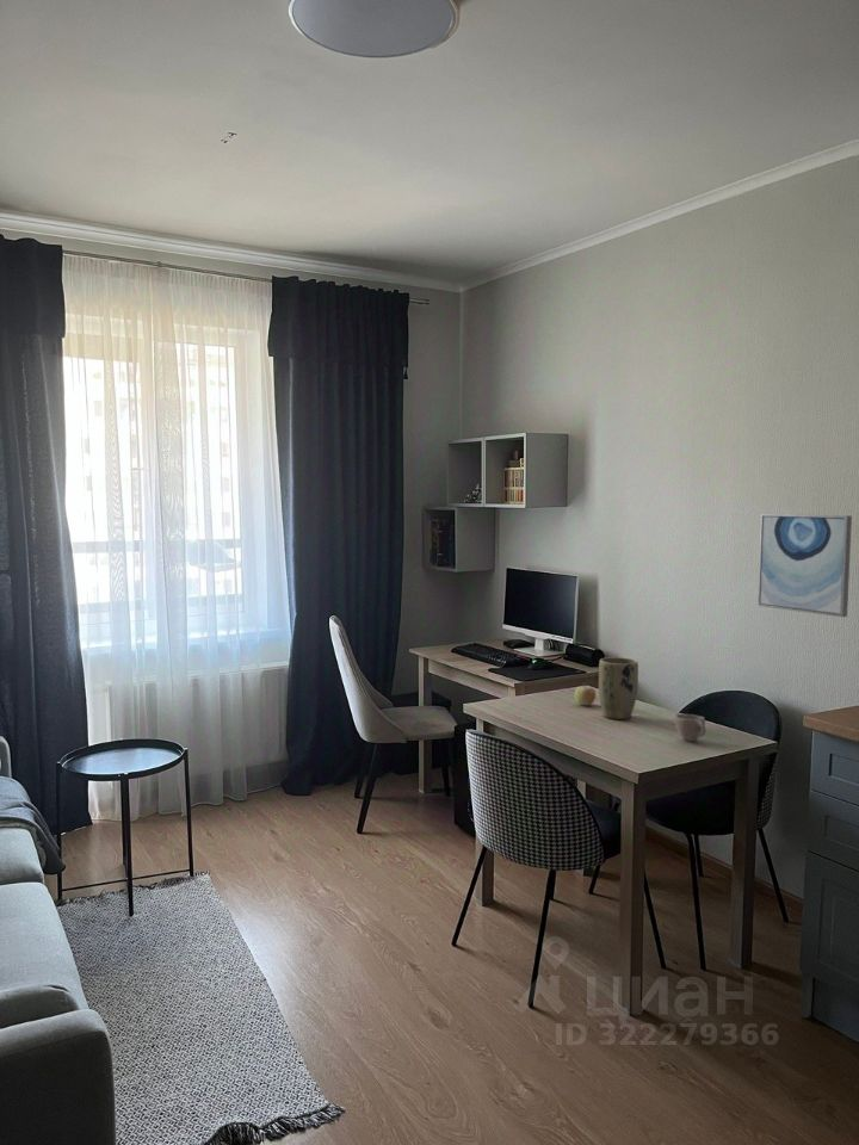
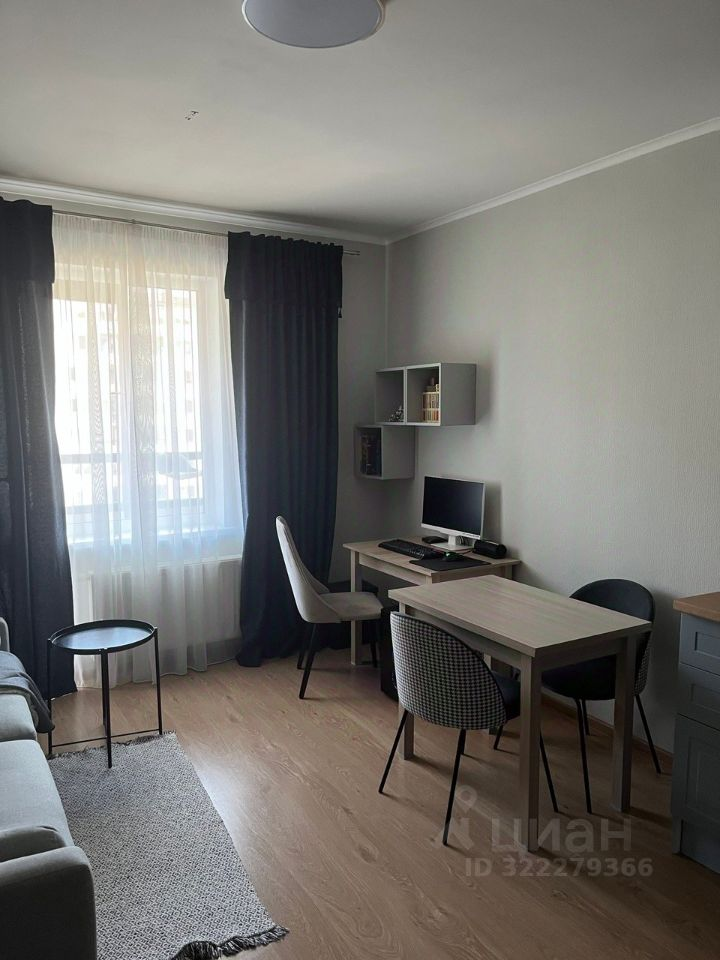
- wall art [756,513,853,618]
- plant pot [598,656,639,720]
- fruit [574,682,597,706]
- cup [673,712,706,742]
